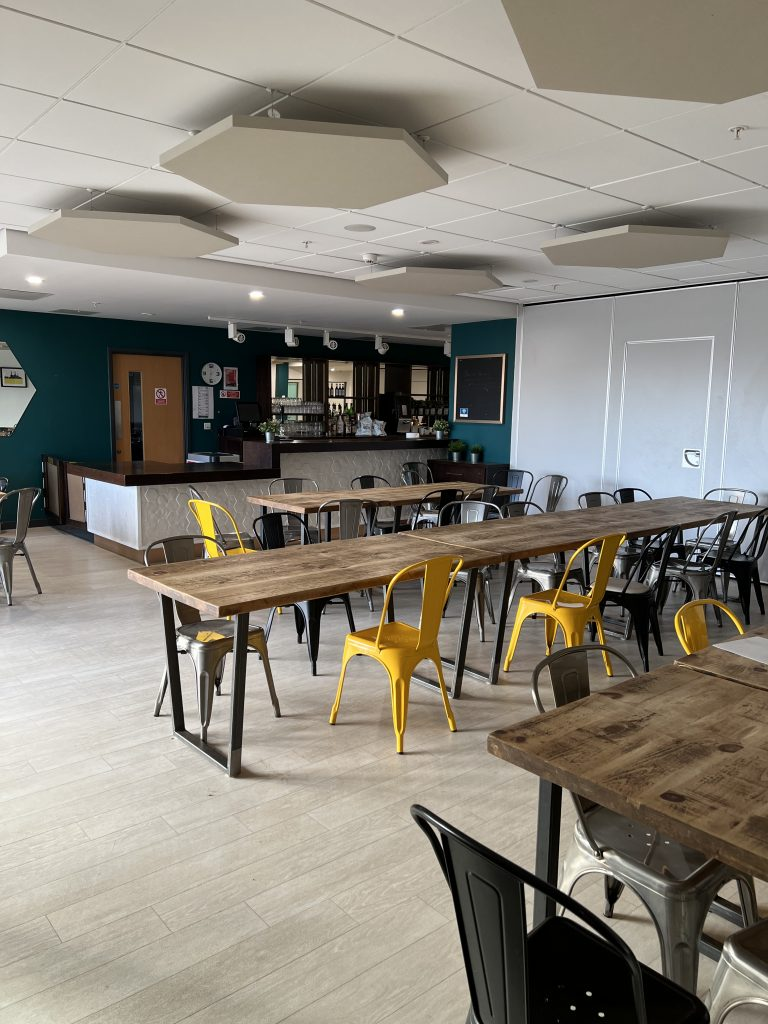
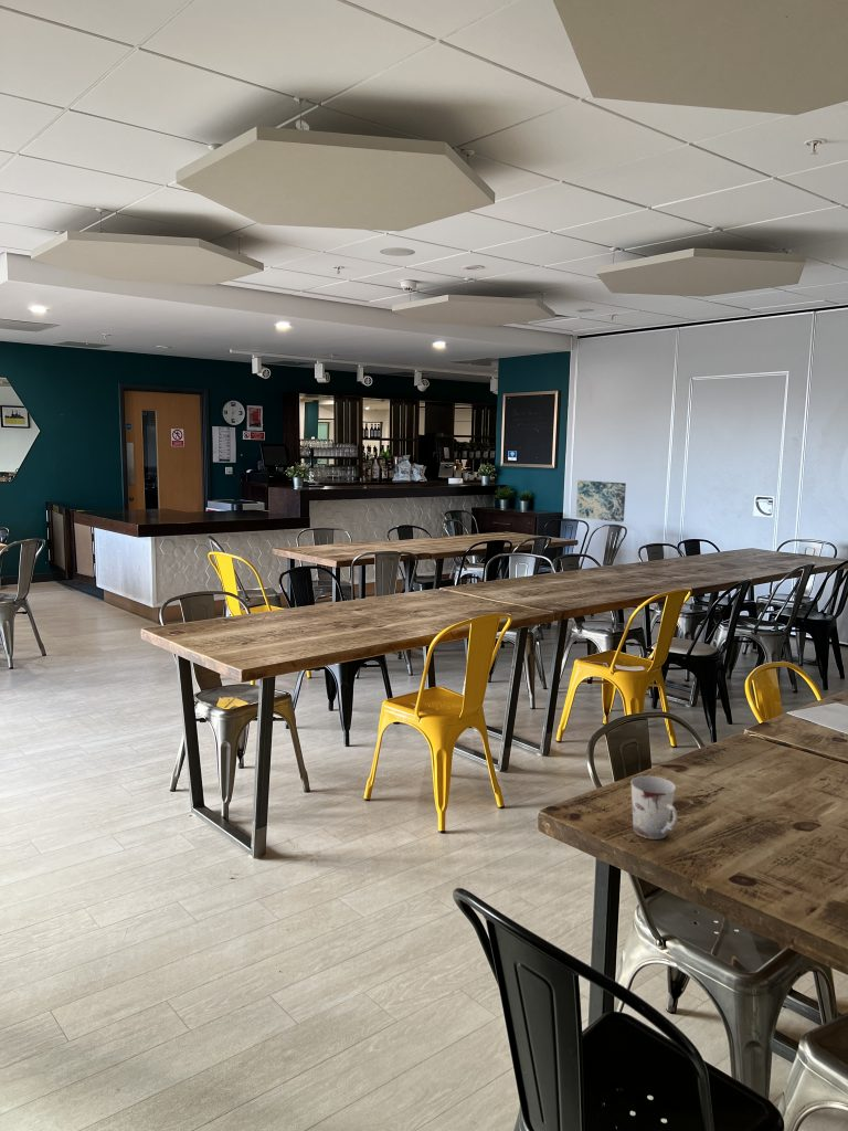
+ cup [630,775,678,841]
+ wall art [575,479,627,524]
